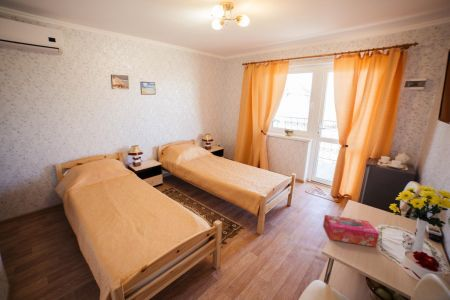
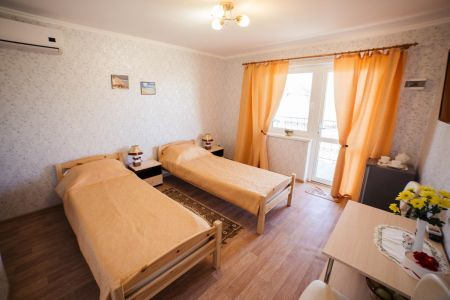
- tissue box [322,214,380,248]
